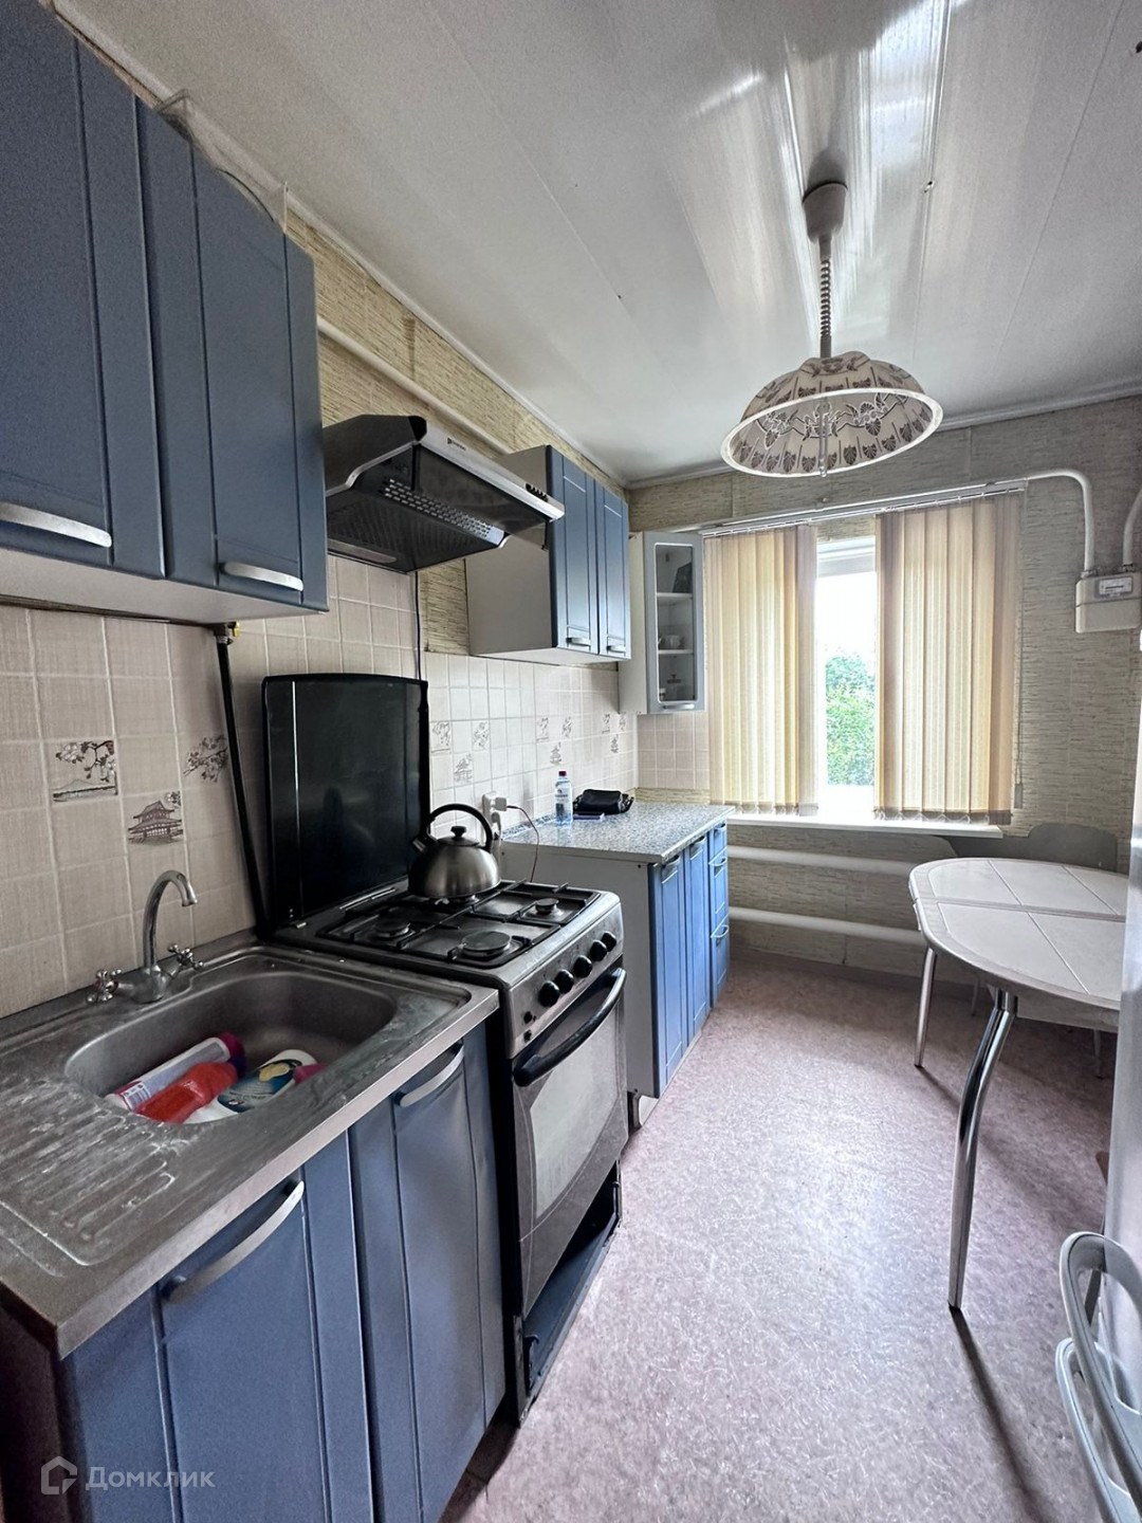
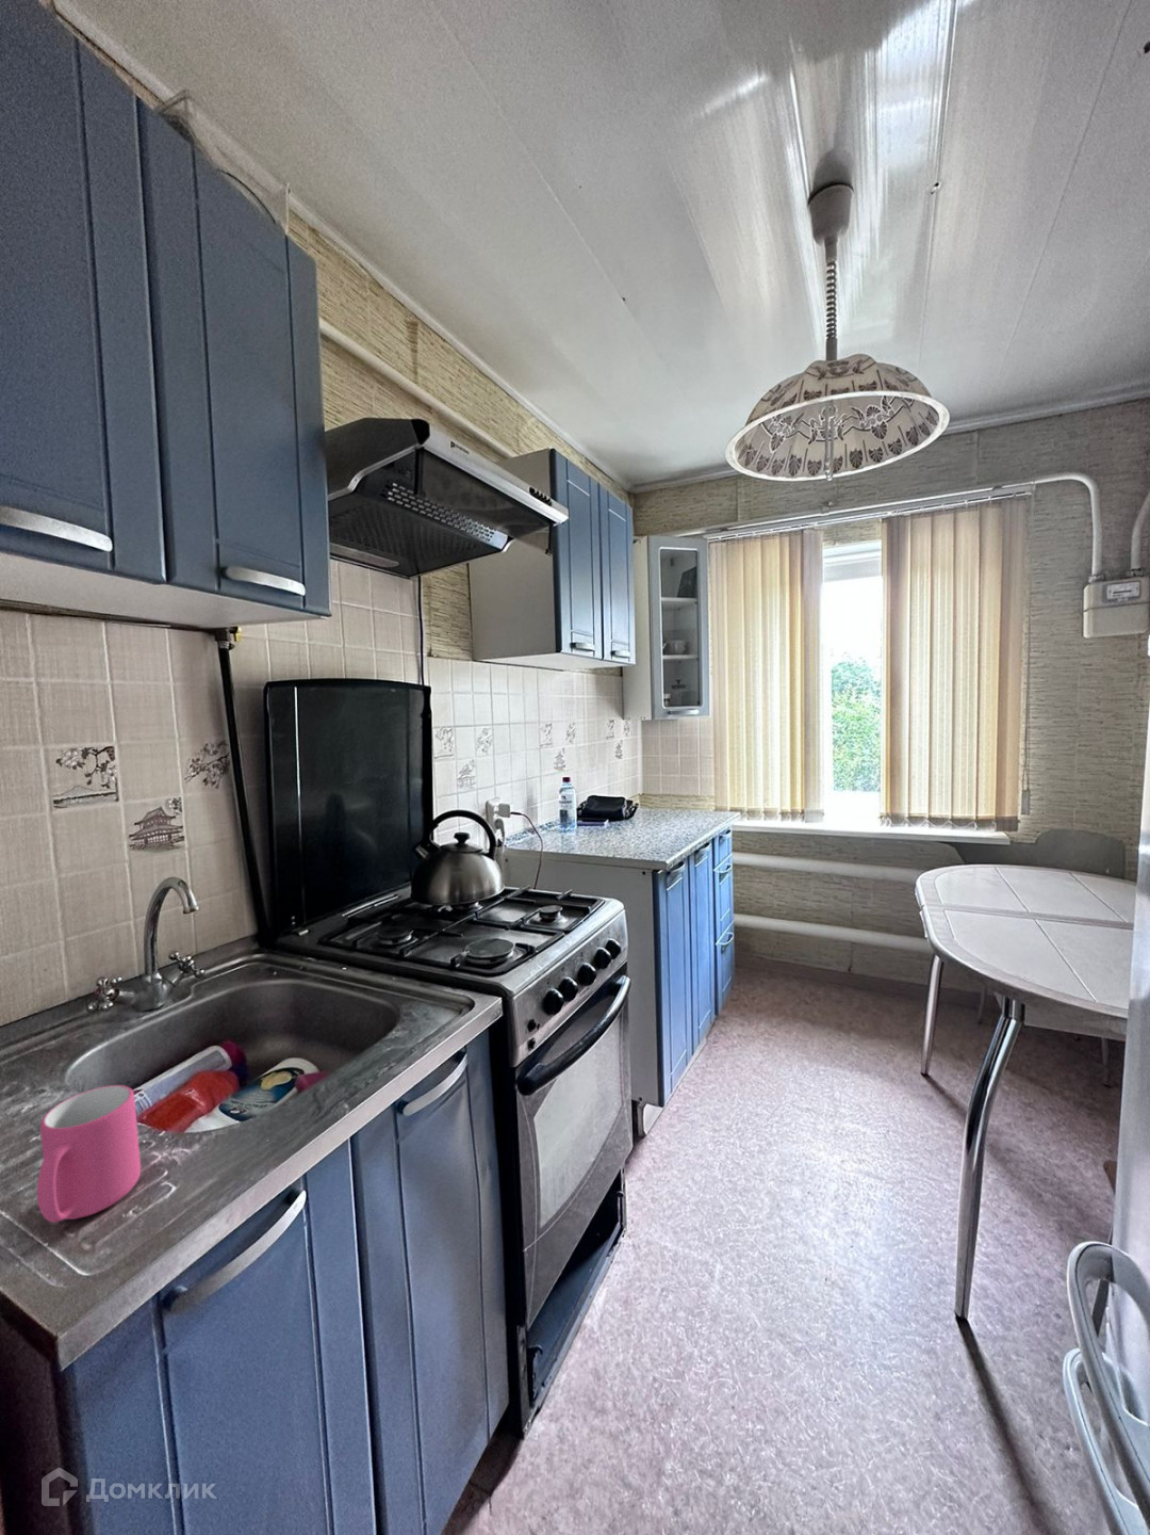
+ mug [36,1084,141,1223]
